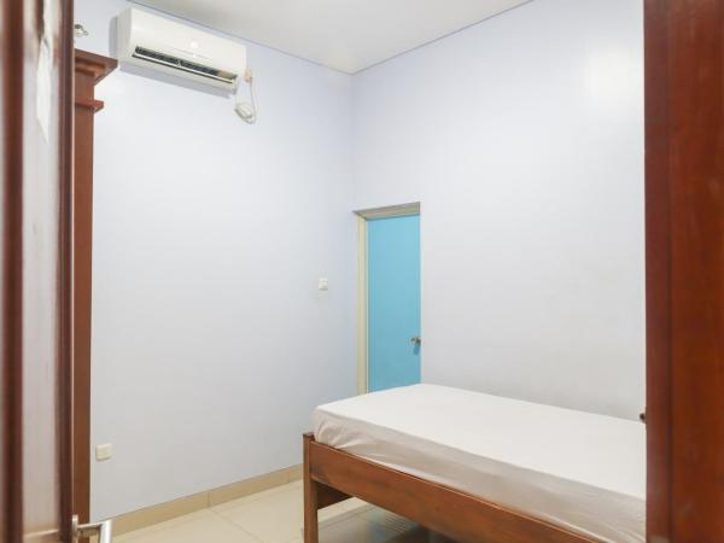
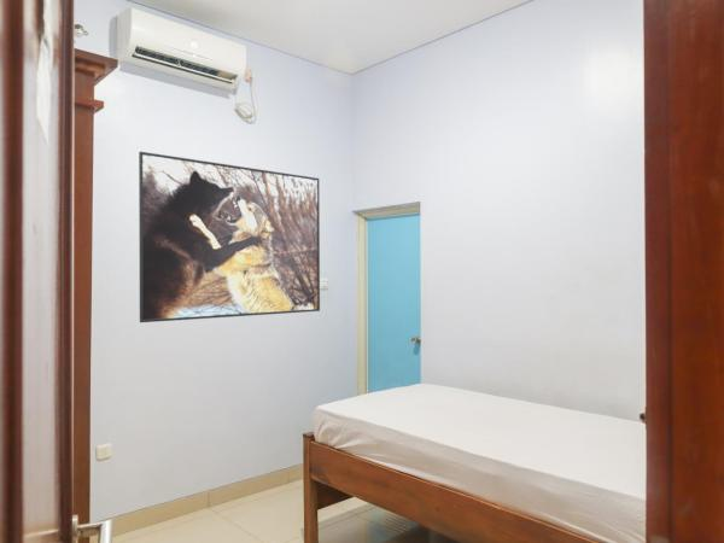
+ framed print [138,151,321,323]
